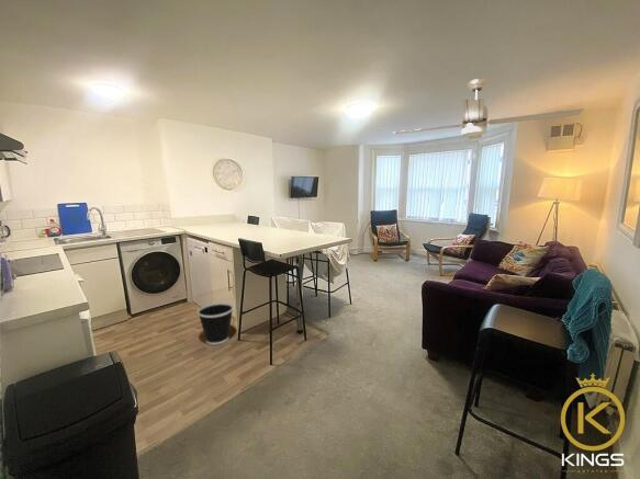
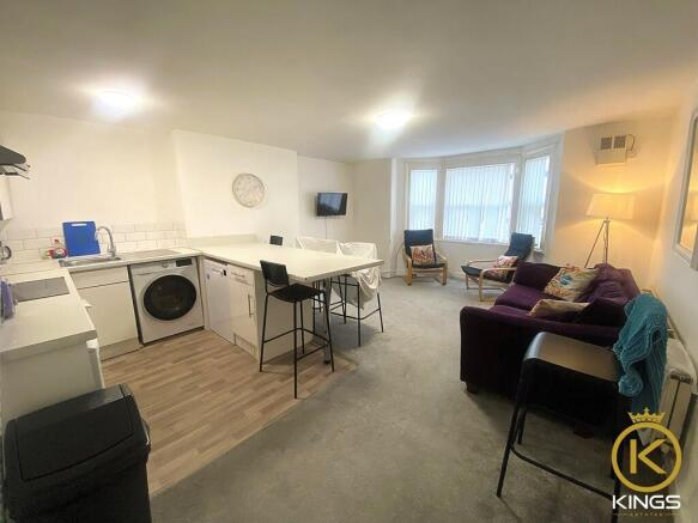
- electric fan [393,77,585,140]
- wastebasket [197,301,234,346]
